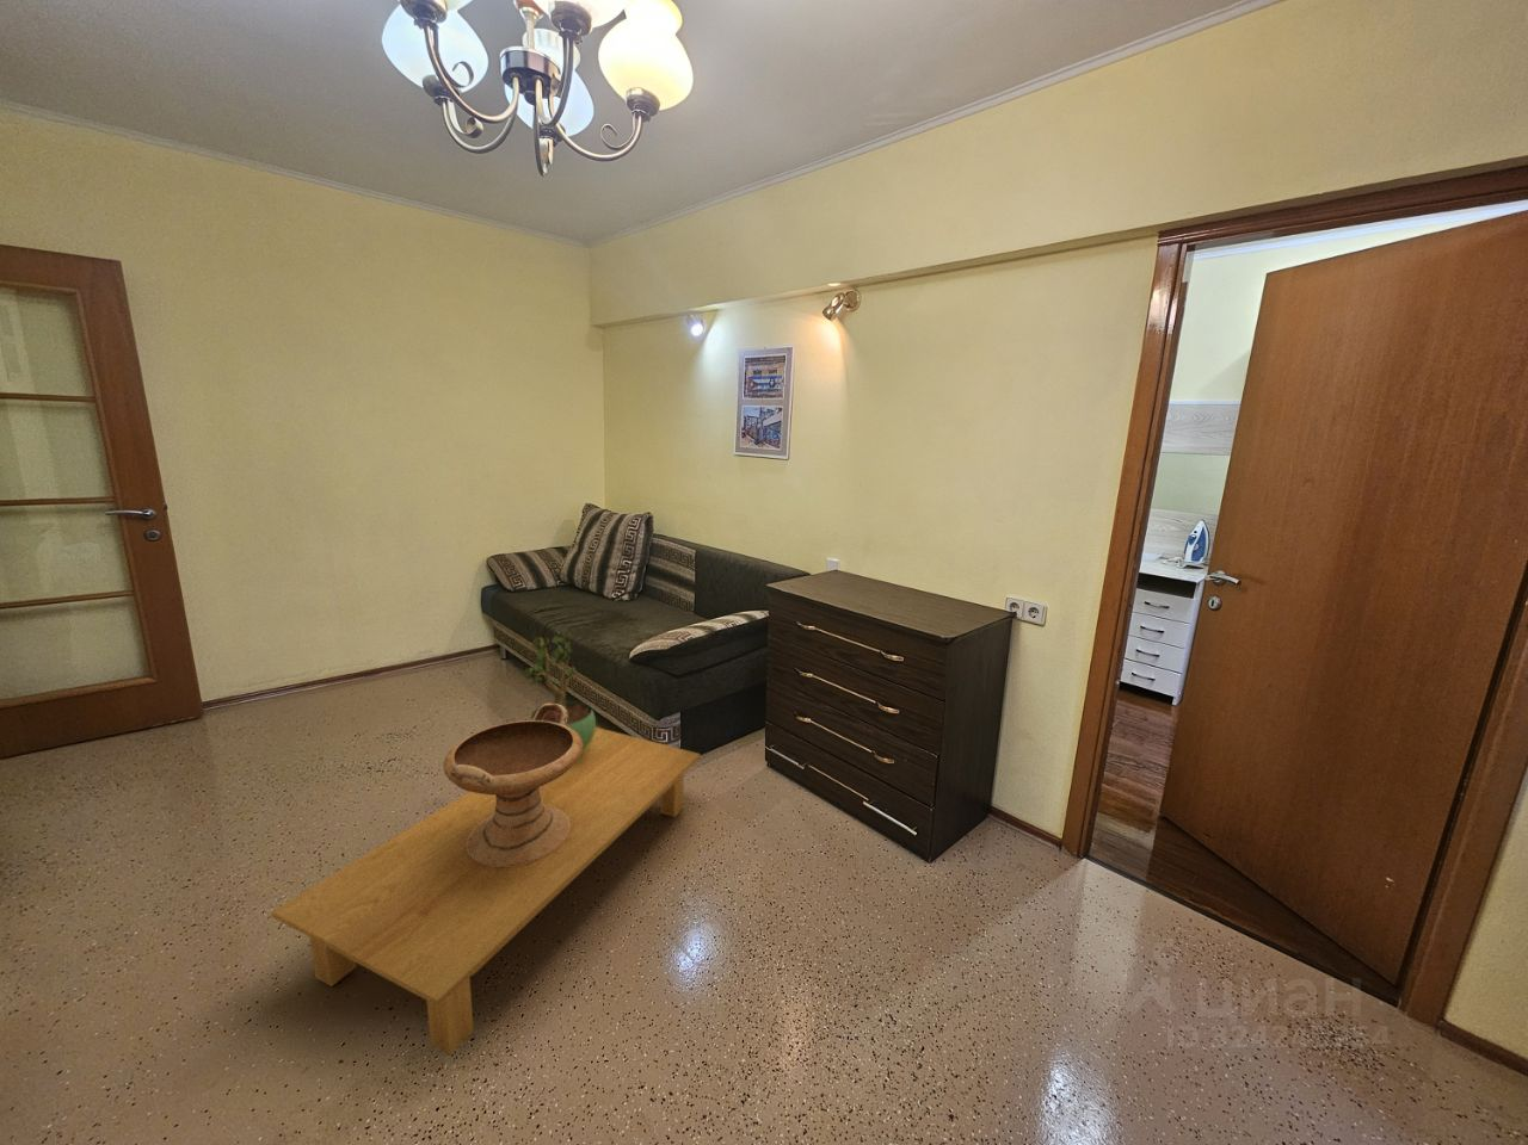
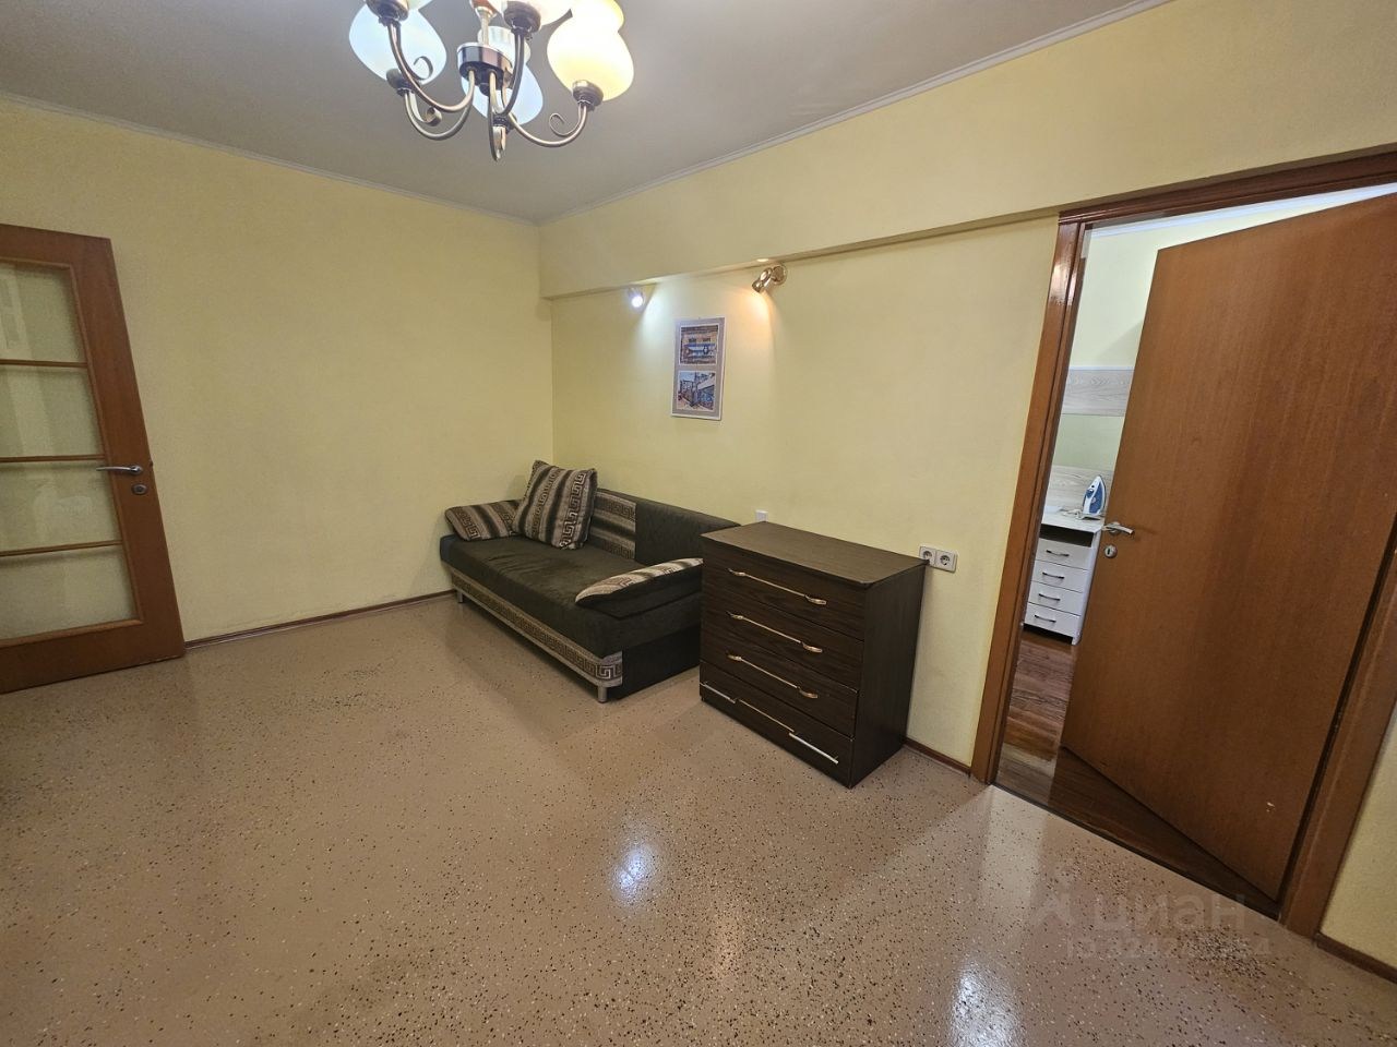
- decorative bowl [442,701,582,866]
- coffee table [270,726,701,1057]
- potted plant [521,631,597,752]
